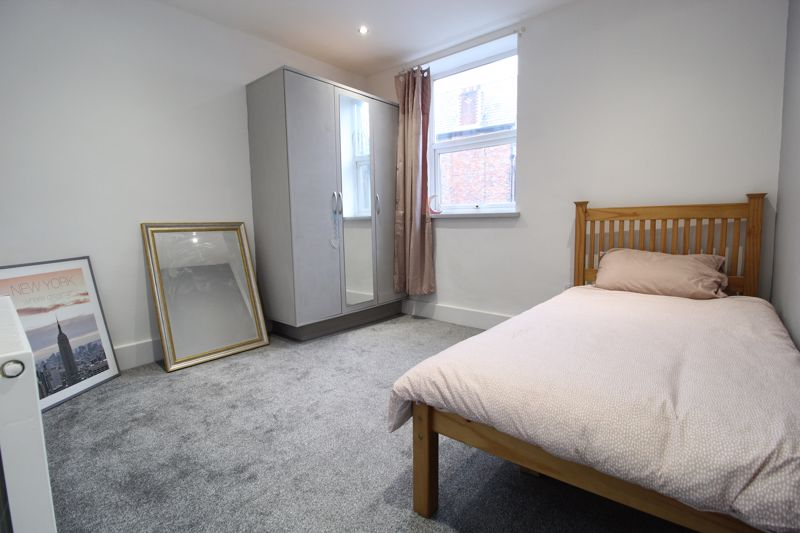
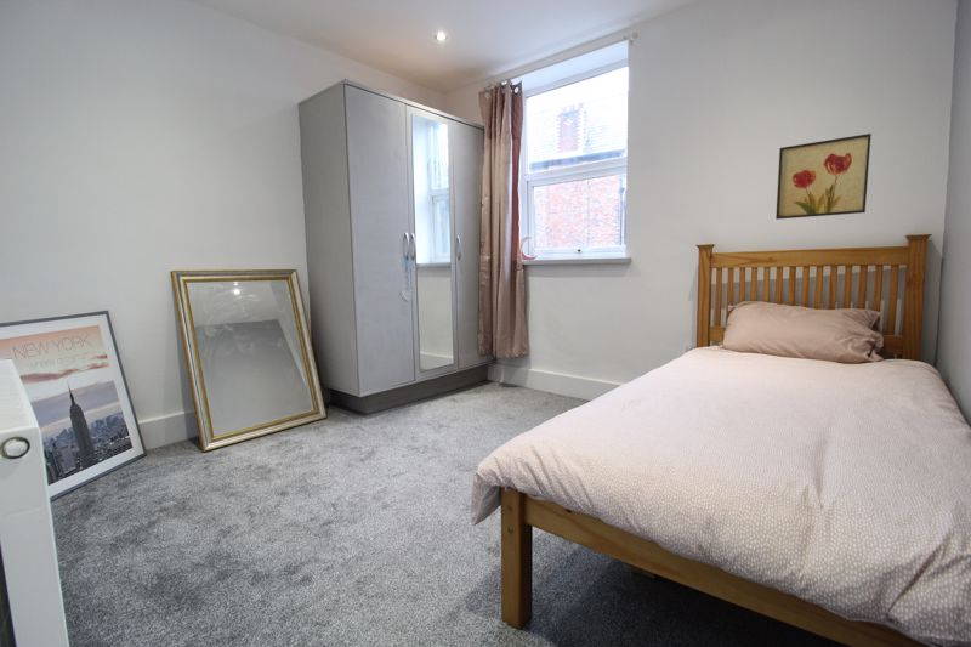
+ wall art [774,132,873,221]
